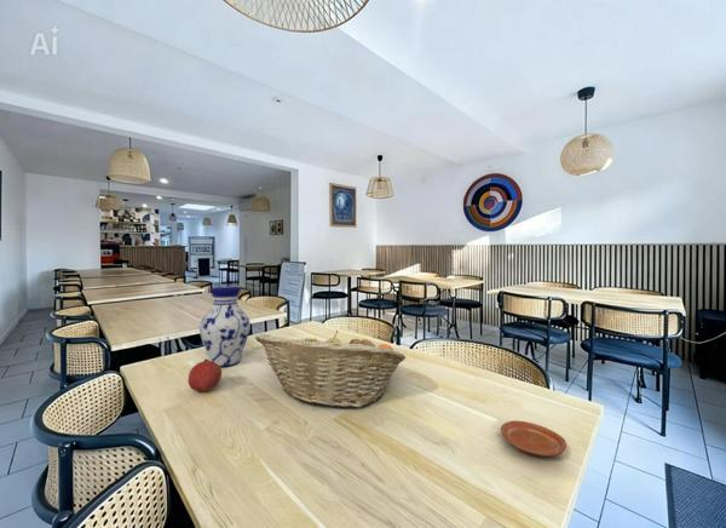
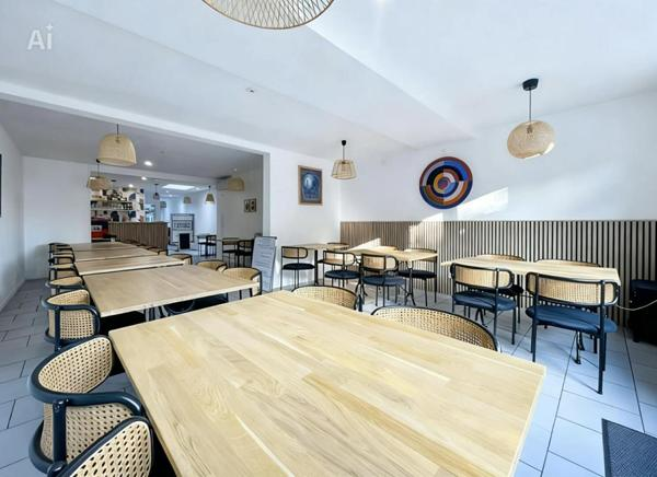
- vase [198,286,252,368]
- fruit basket [254,329,407,408]
- plate [500,419,567,458]
- fruit [188,357,223,392]
